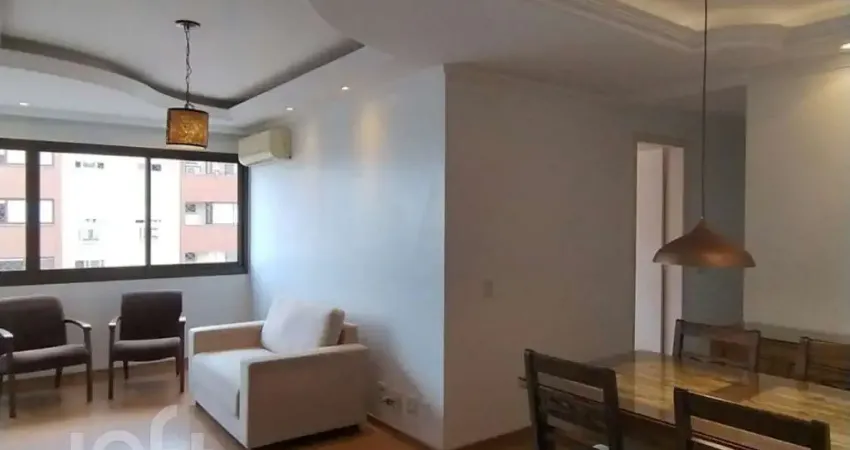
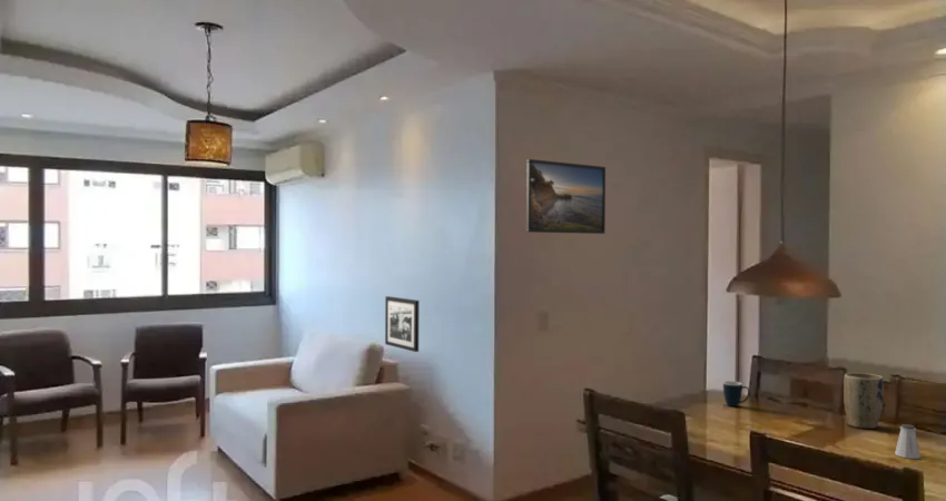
+ mug [722,380,751,407]
+ picture frame [384,295,421,353]
+ saltshaker [894,423,922,460]
+ plant pot [842,372,885,430]
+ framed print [525,158,607,235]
